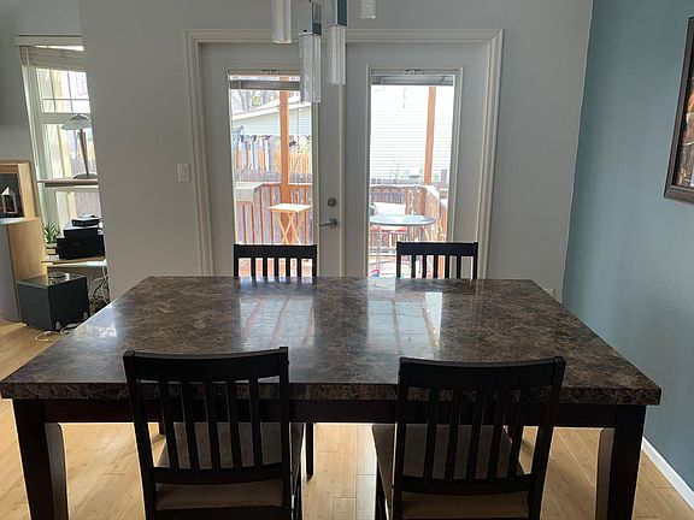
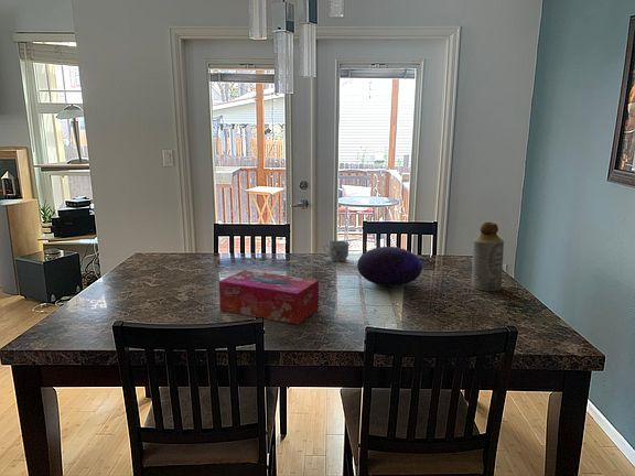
+ bottle [471,221,505,292]
+ mug [322,240,349,262]
+ tissue box [218,269,320,325]
+ decorative orb [356,246,423,288]
